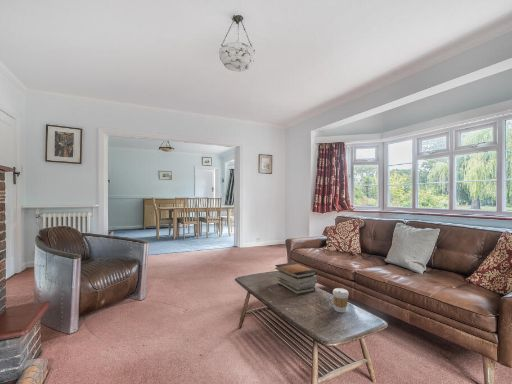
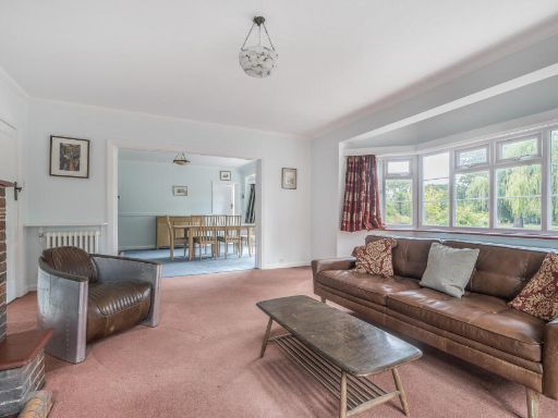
- book stack [274,261,318,295]
- coffee cup [332,287,350,314]
